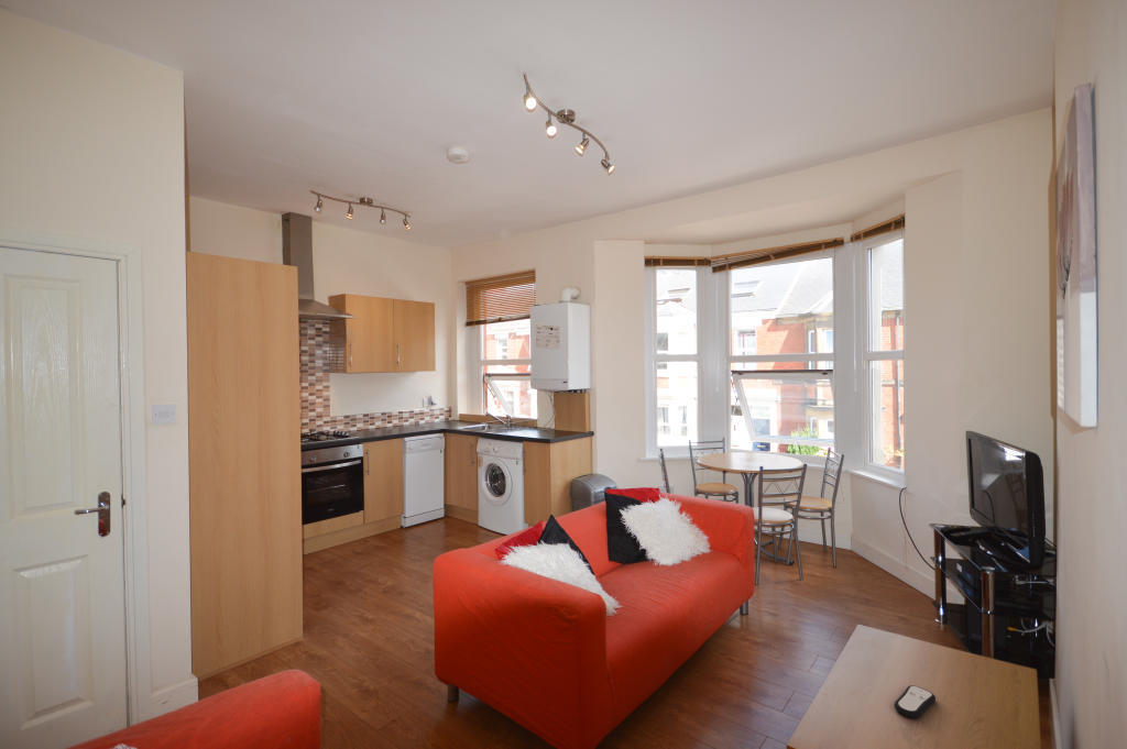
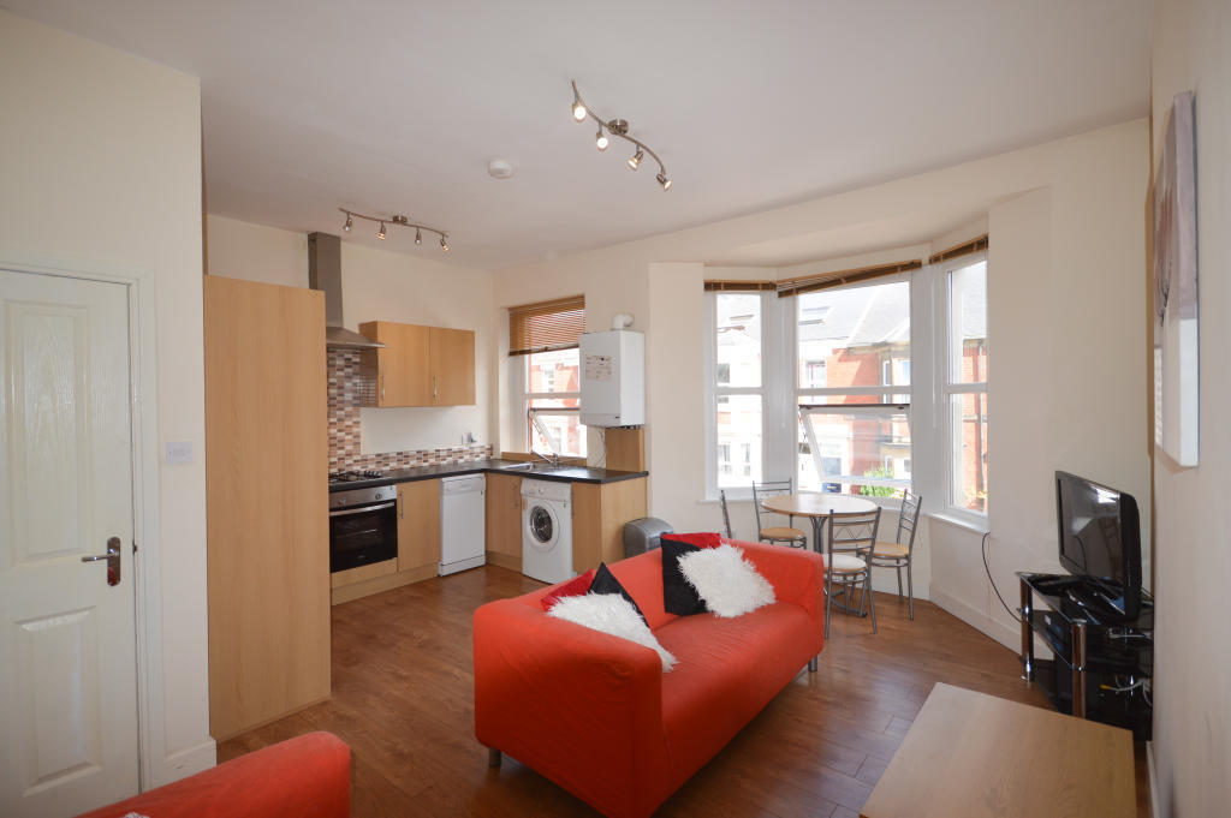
- remote control [893,684,937,719]
